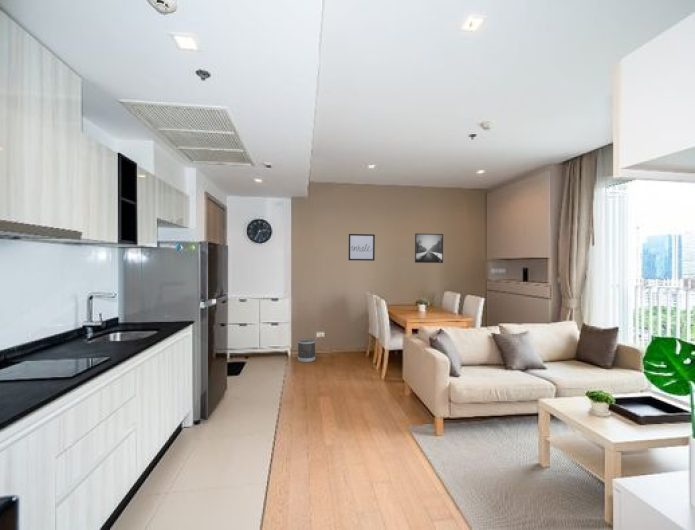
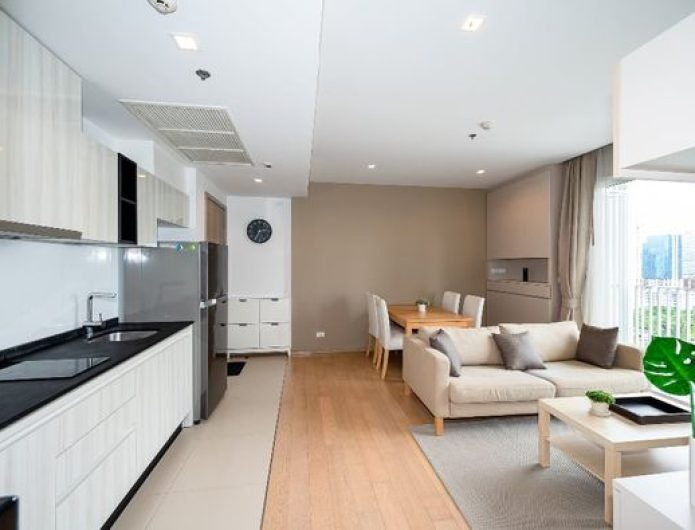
- wall art [348,233,376,262]
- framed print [414,232,444,264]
- wastebasket [297,337,316,363]
